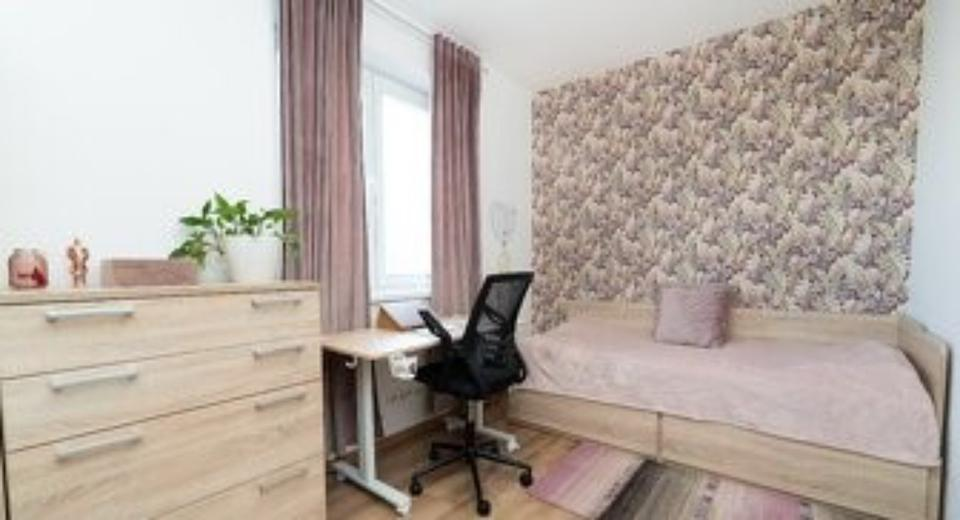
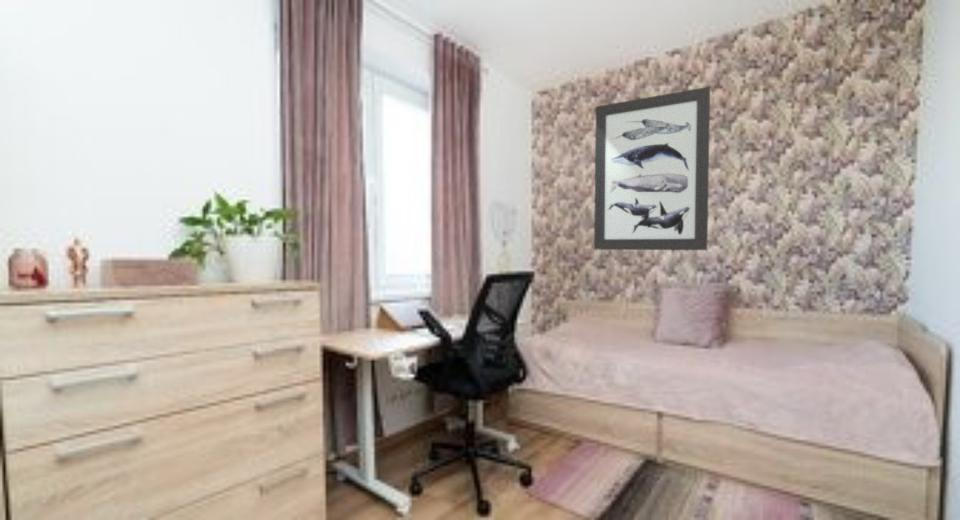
+ wall art [593,86,711,251]
